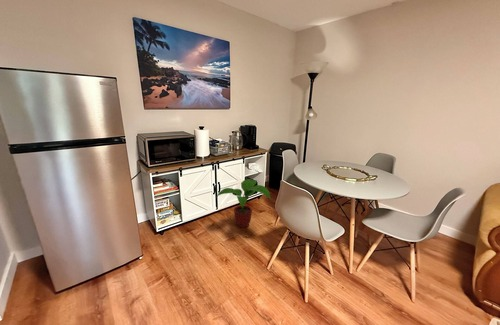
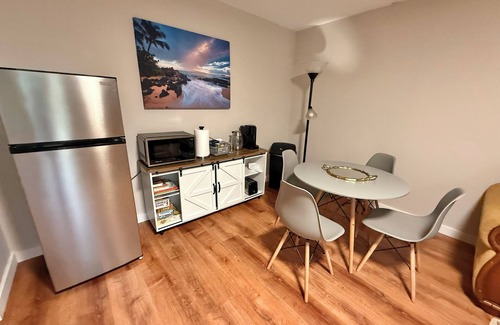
- potted plant [216,178,272,228]
